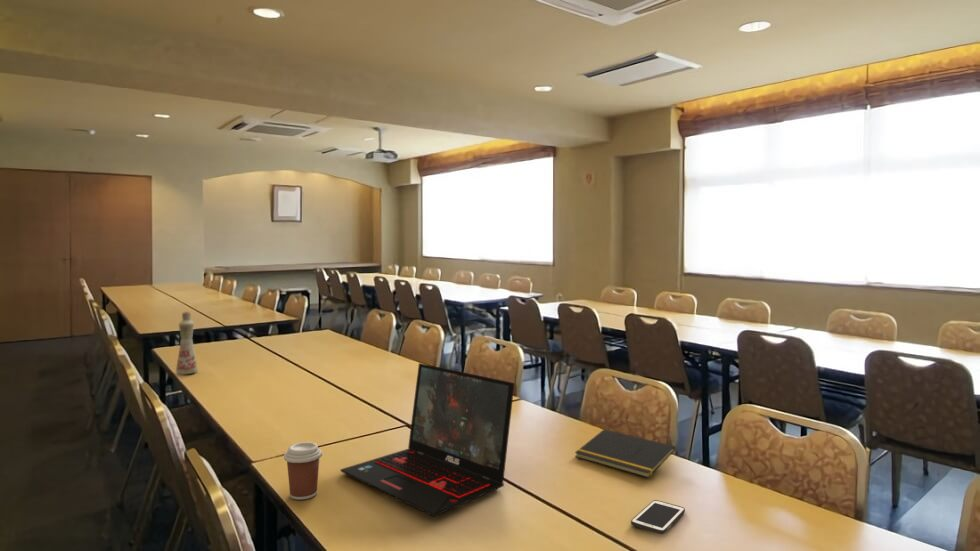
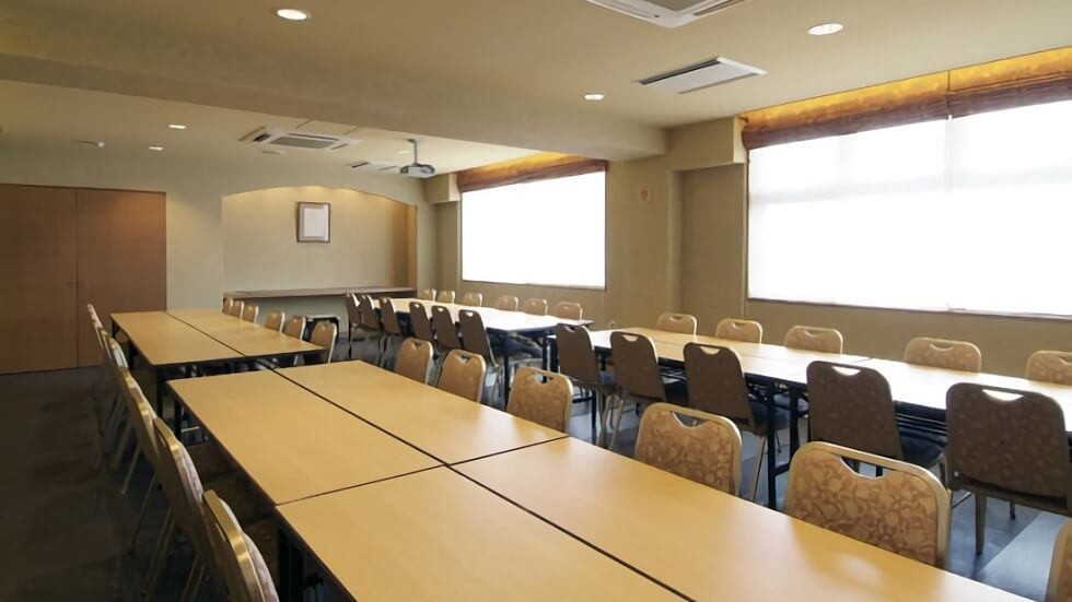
- coffee cup [283,441,323,501]
- notepad [574,428,676,479]
- bottle [175,310,199,375]
- cell phone [630,499,686,535]
- laptop [340,362,515,517]
